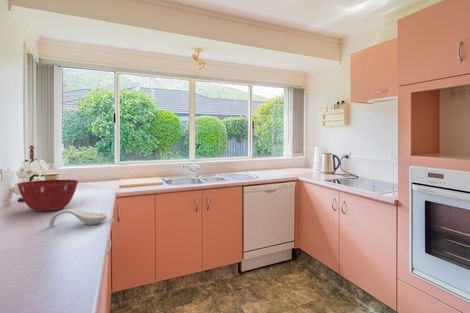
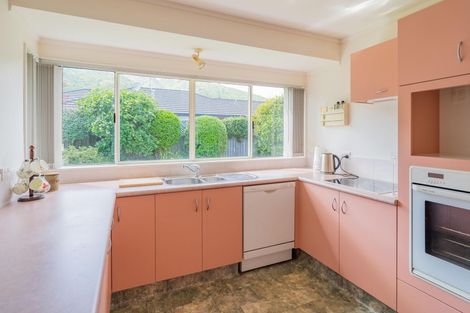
- spoon rest [48,208,108,228]
- mixing bowl [16,179,80,212]
